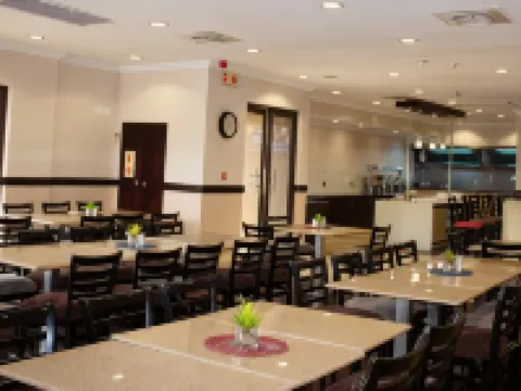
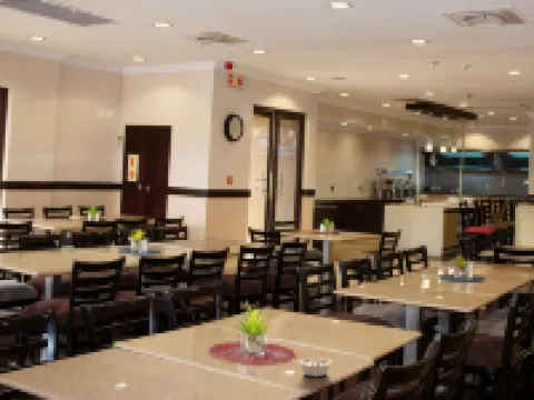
+ legume [290,357,334,378]
